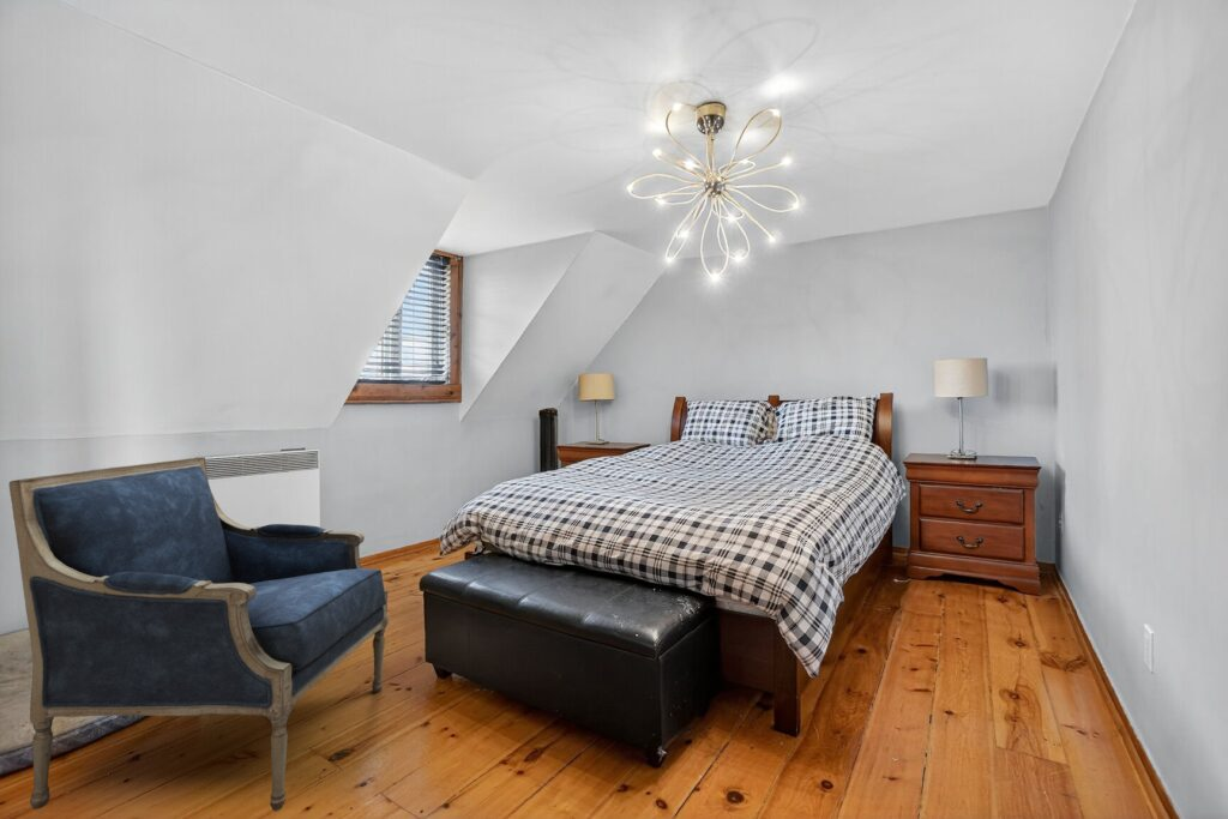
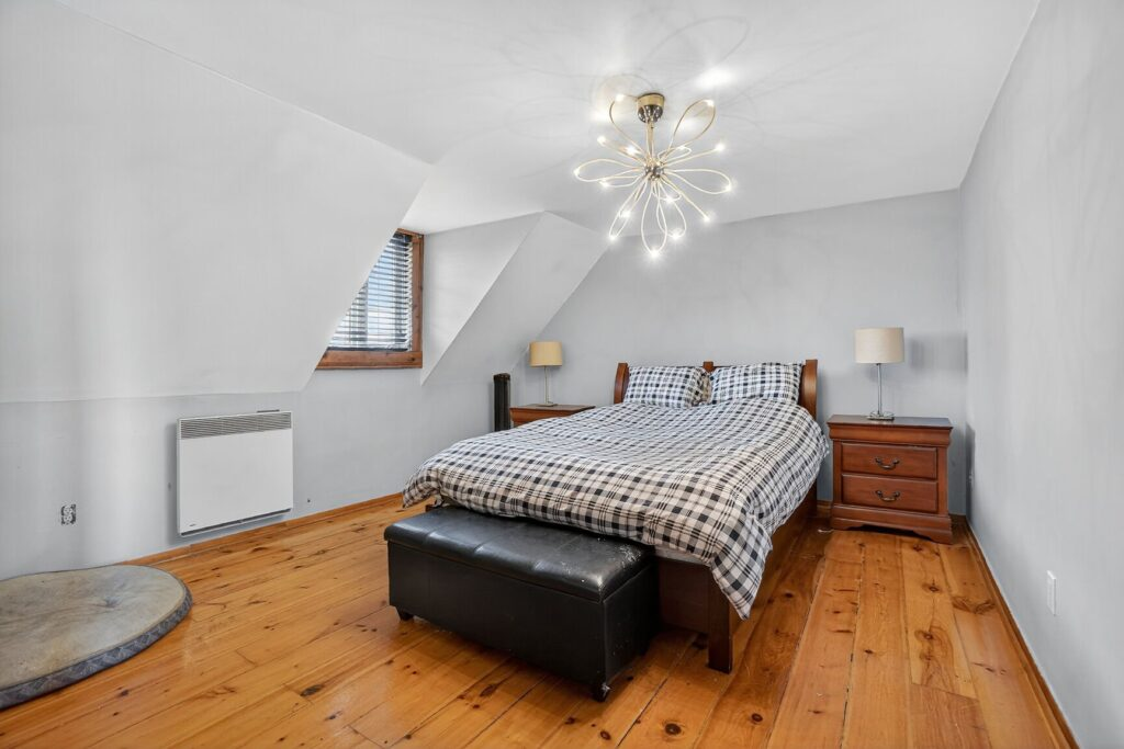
- armchair [8,456,390,813]
